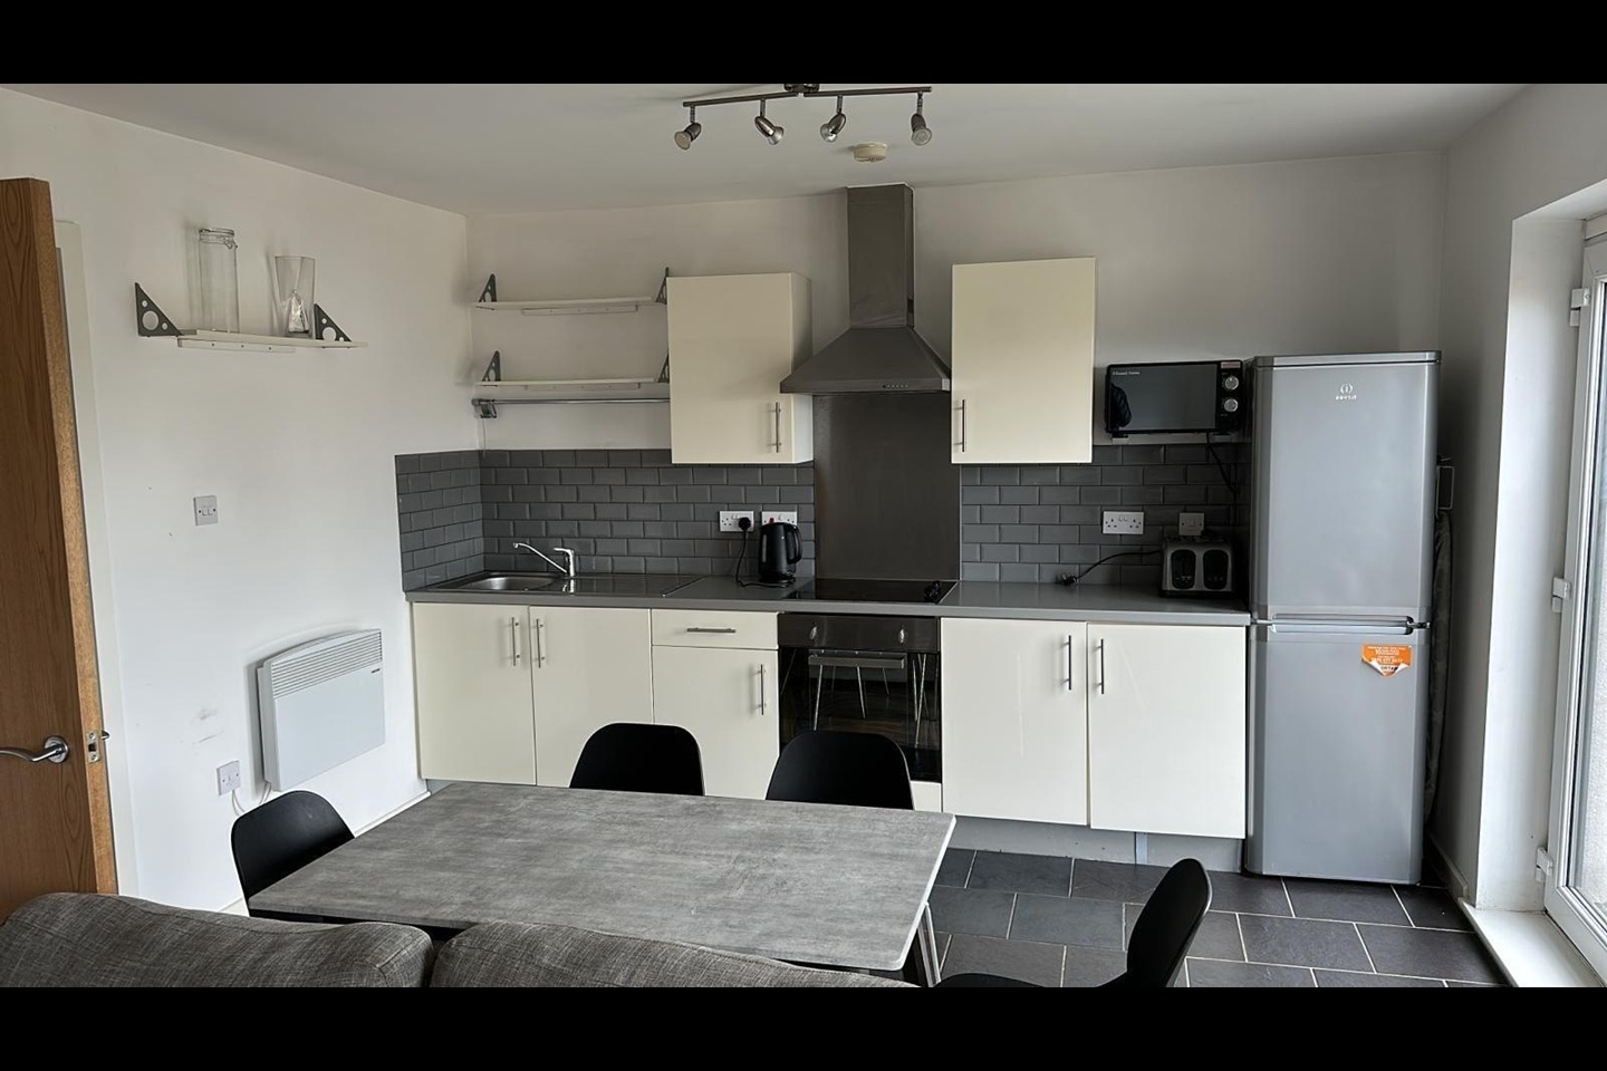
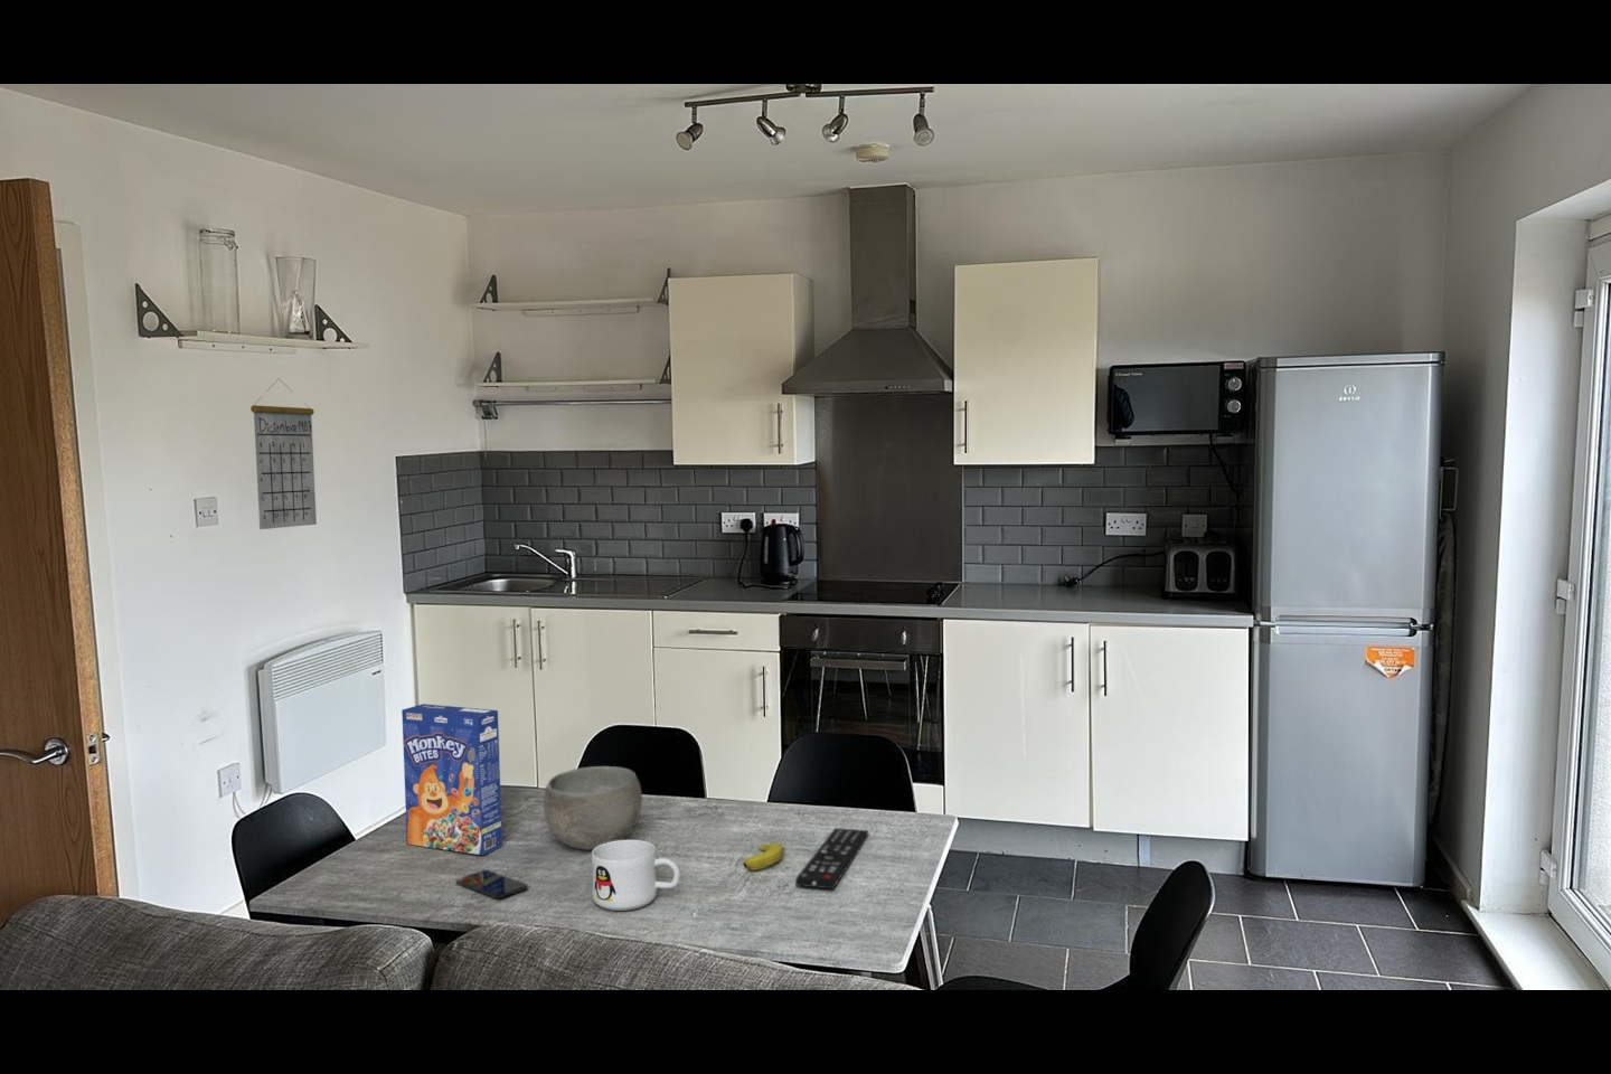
+ smartphone [455,869,529,899]
+ banana [743,841,784,871]
+ mug [591,839,681,912]
+ calendar [249,378,318,530]
+ cereal box [400,702,503,856]
+ remote control [795,827,869,891]
+ bowl [543,765,644,850]
